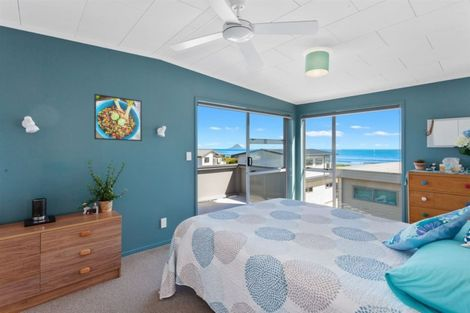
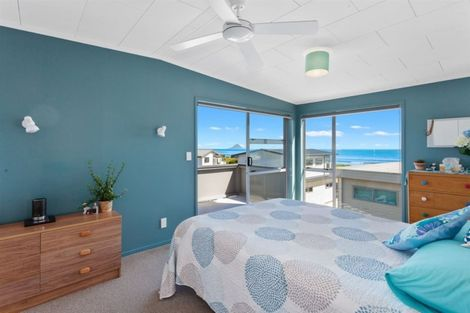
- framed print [93,93,143,142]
